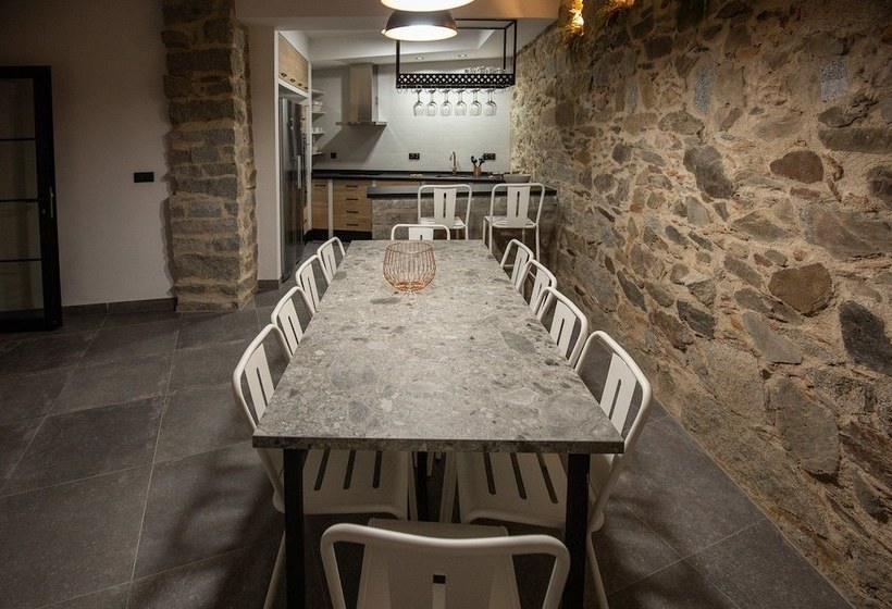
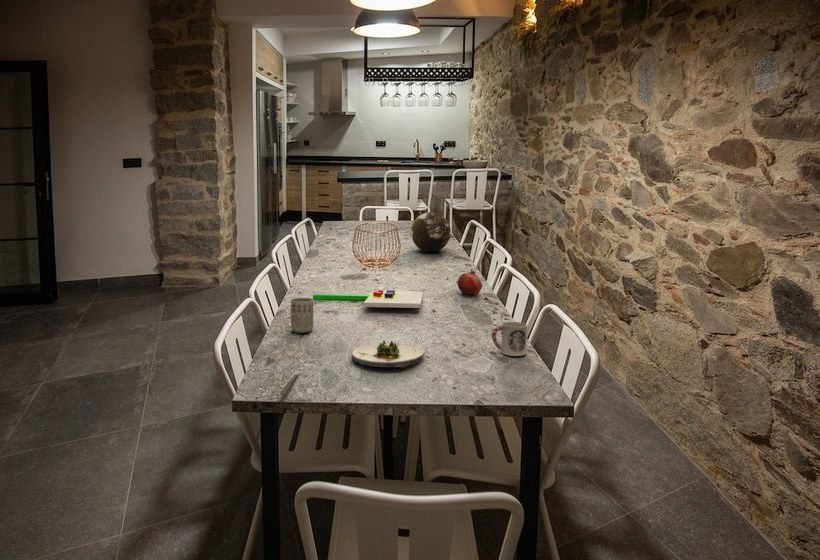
+ fruit [456,268,483,296]
+ chopping board [312,289,424,309]
+ cup [290,297,314,334]
+ salad plate [351,340,425,368]
+ cup [491,321,528,357]
+ spoon [279,373,303,396]
+ decorative orb [410,211,452,253]
